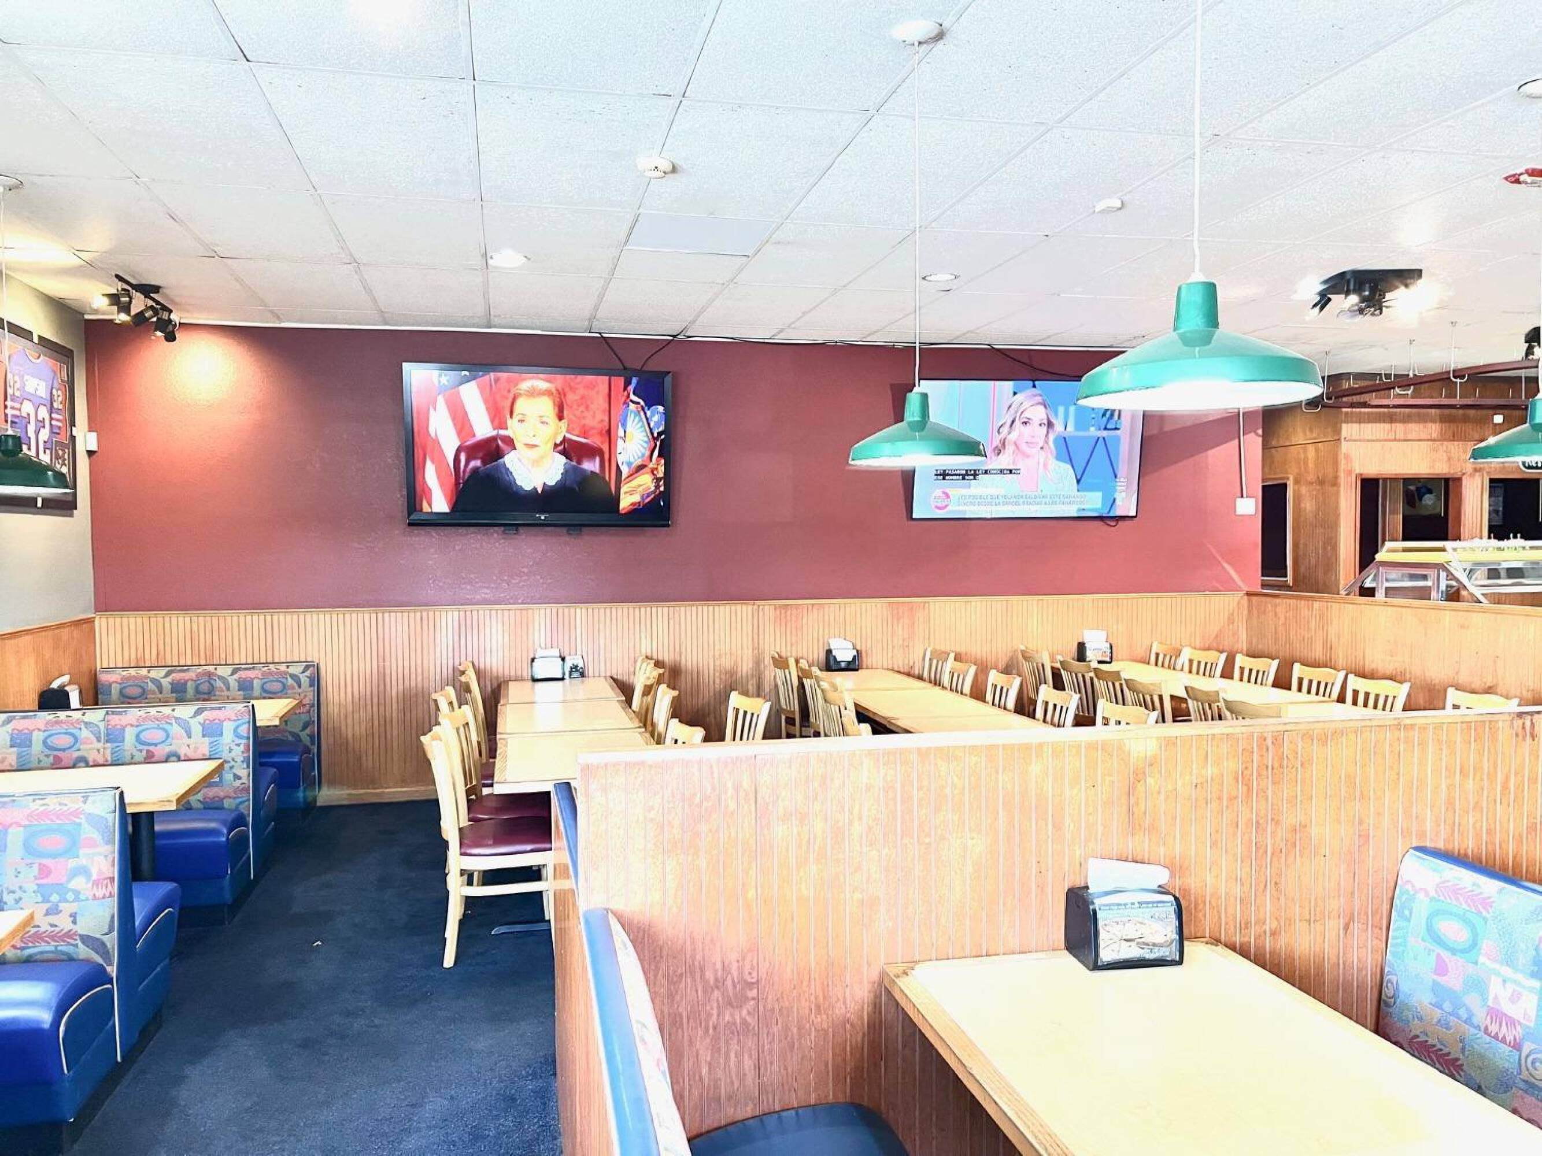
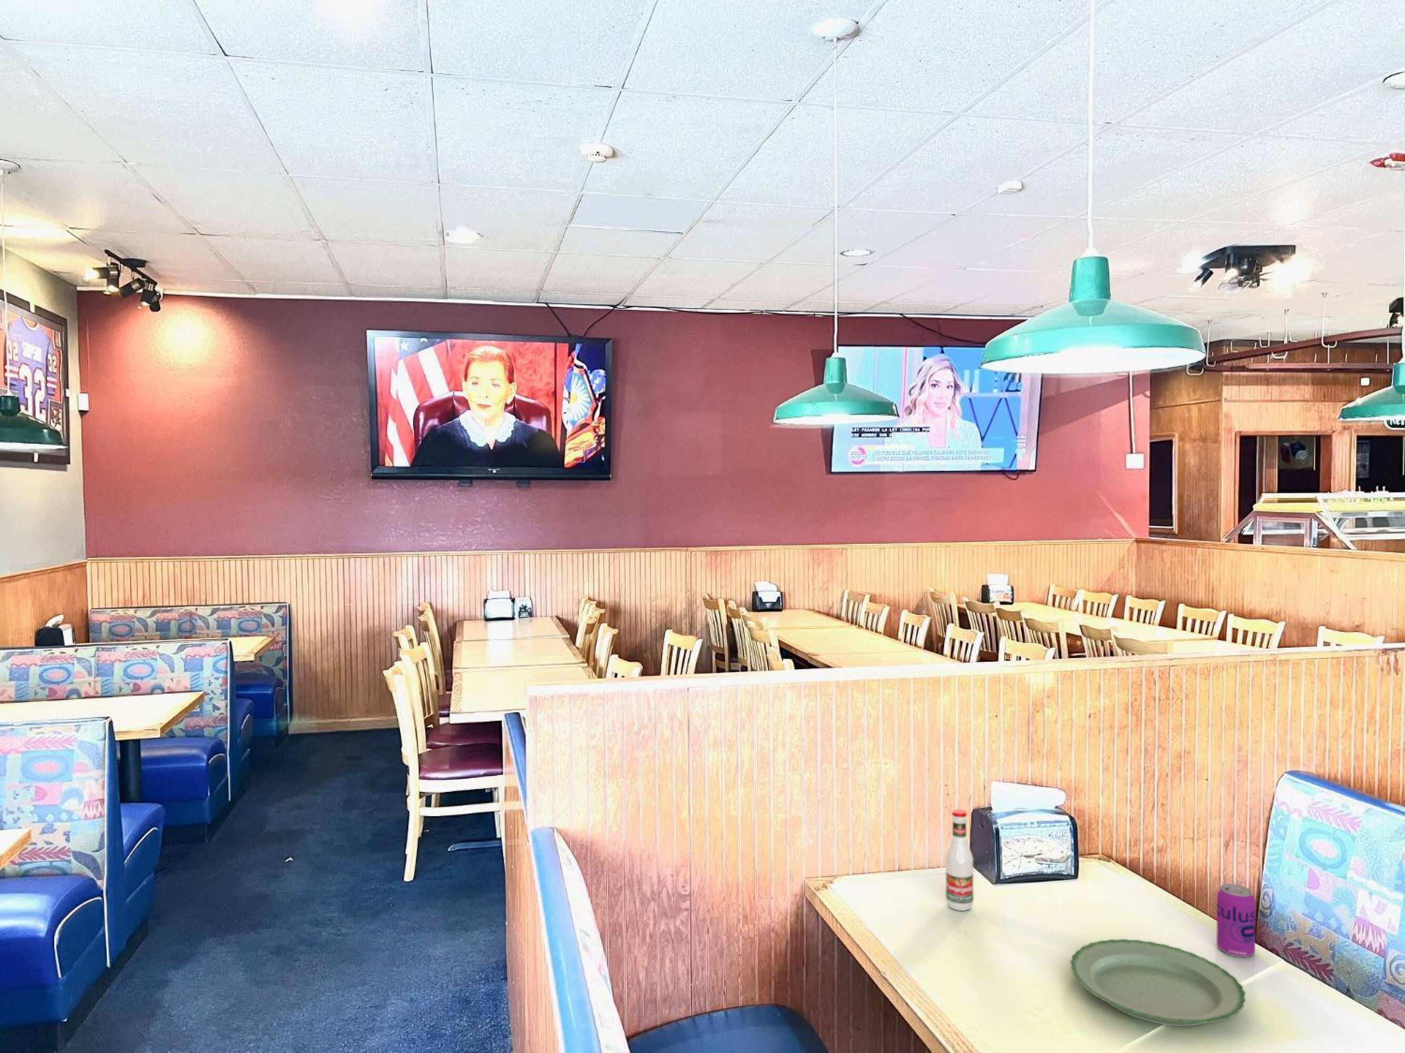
+ tabasco sauce [945,809,974,911]
+ beverage can [1216,883,1256,958]
+ plate [1070,939,1247,1026]
